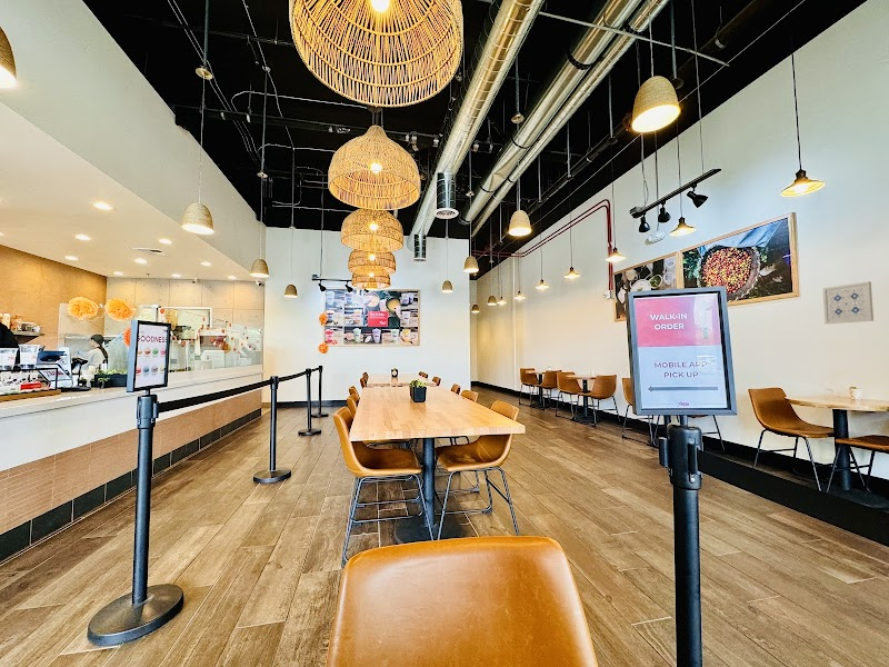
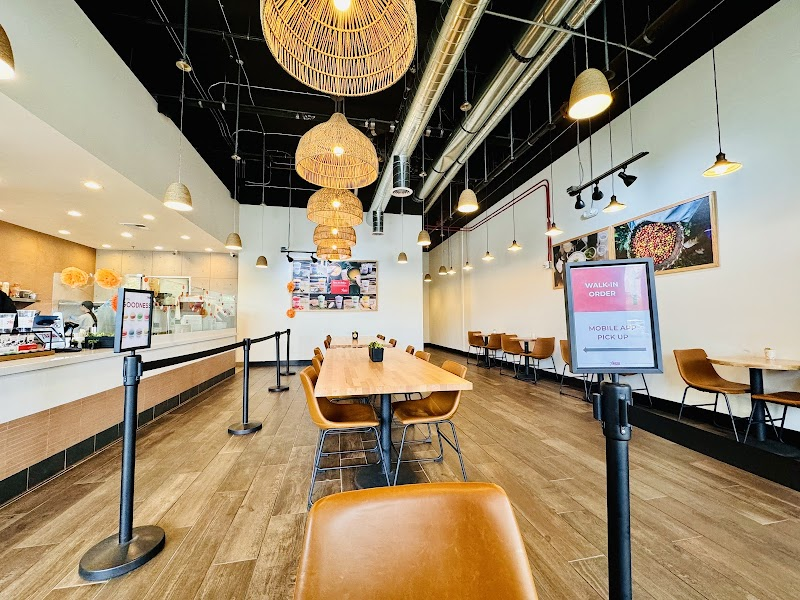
- wall art [821,280,875,325]
